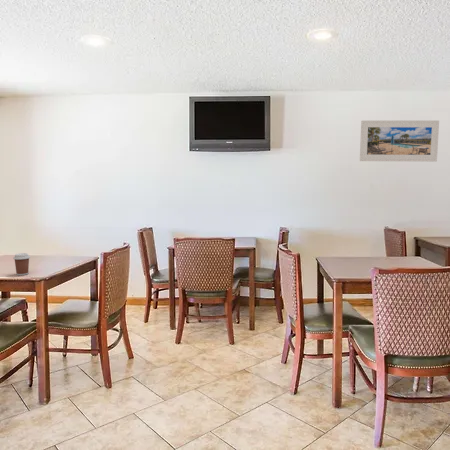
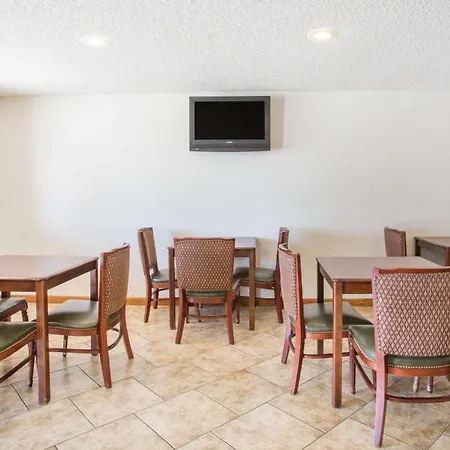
- coffee cup [12,252,31,276]
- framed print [359,120,440,163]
